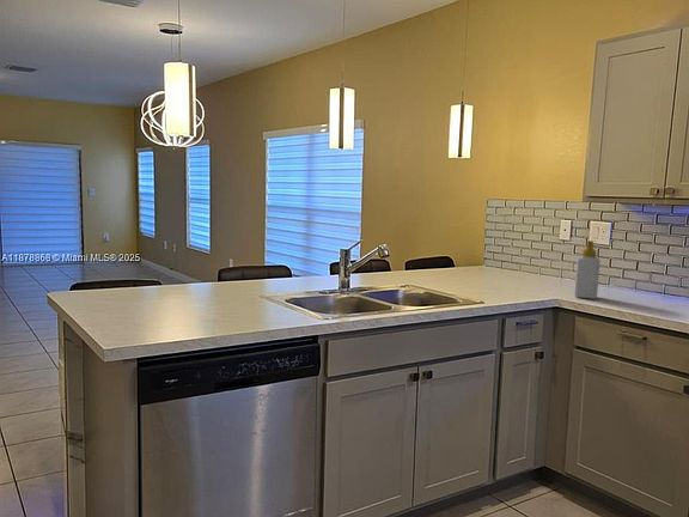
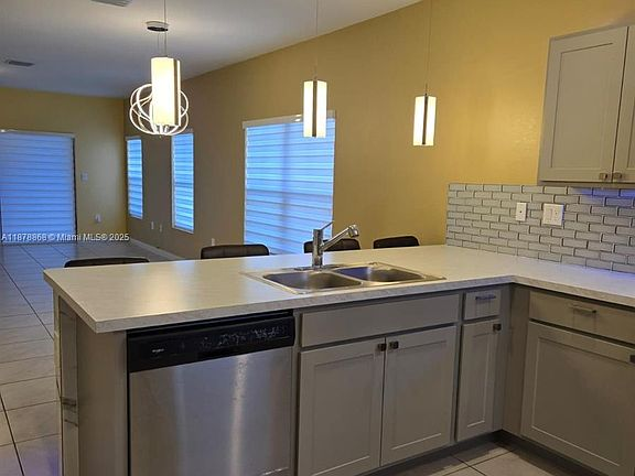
- soap bottle [573,239,602,300]
